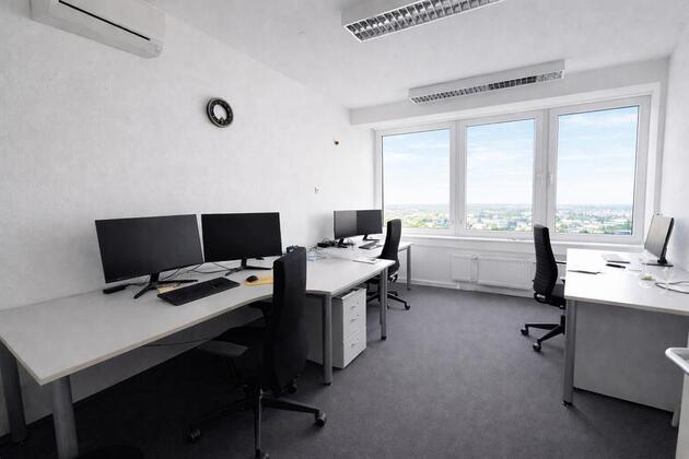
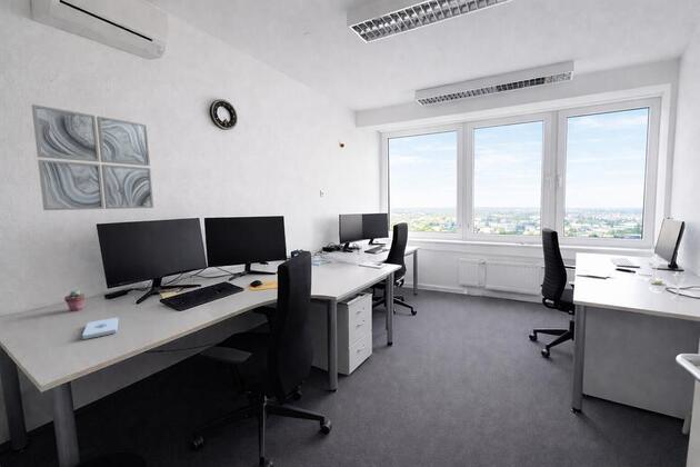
+ potted succulent [63,289,86,312]
+ wall art [31,103,154,211]
+ notepad [81,316,119,340]
